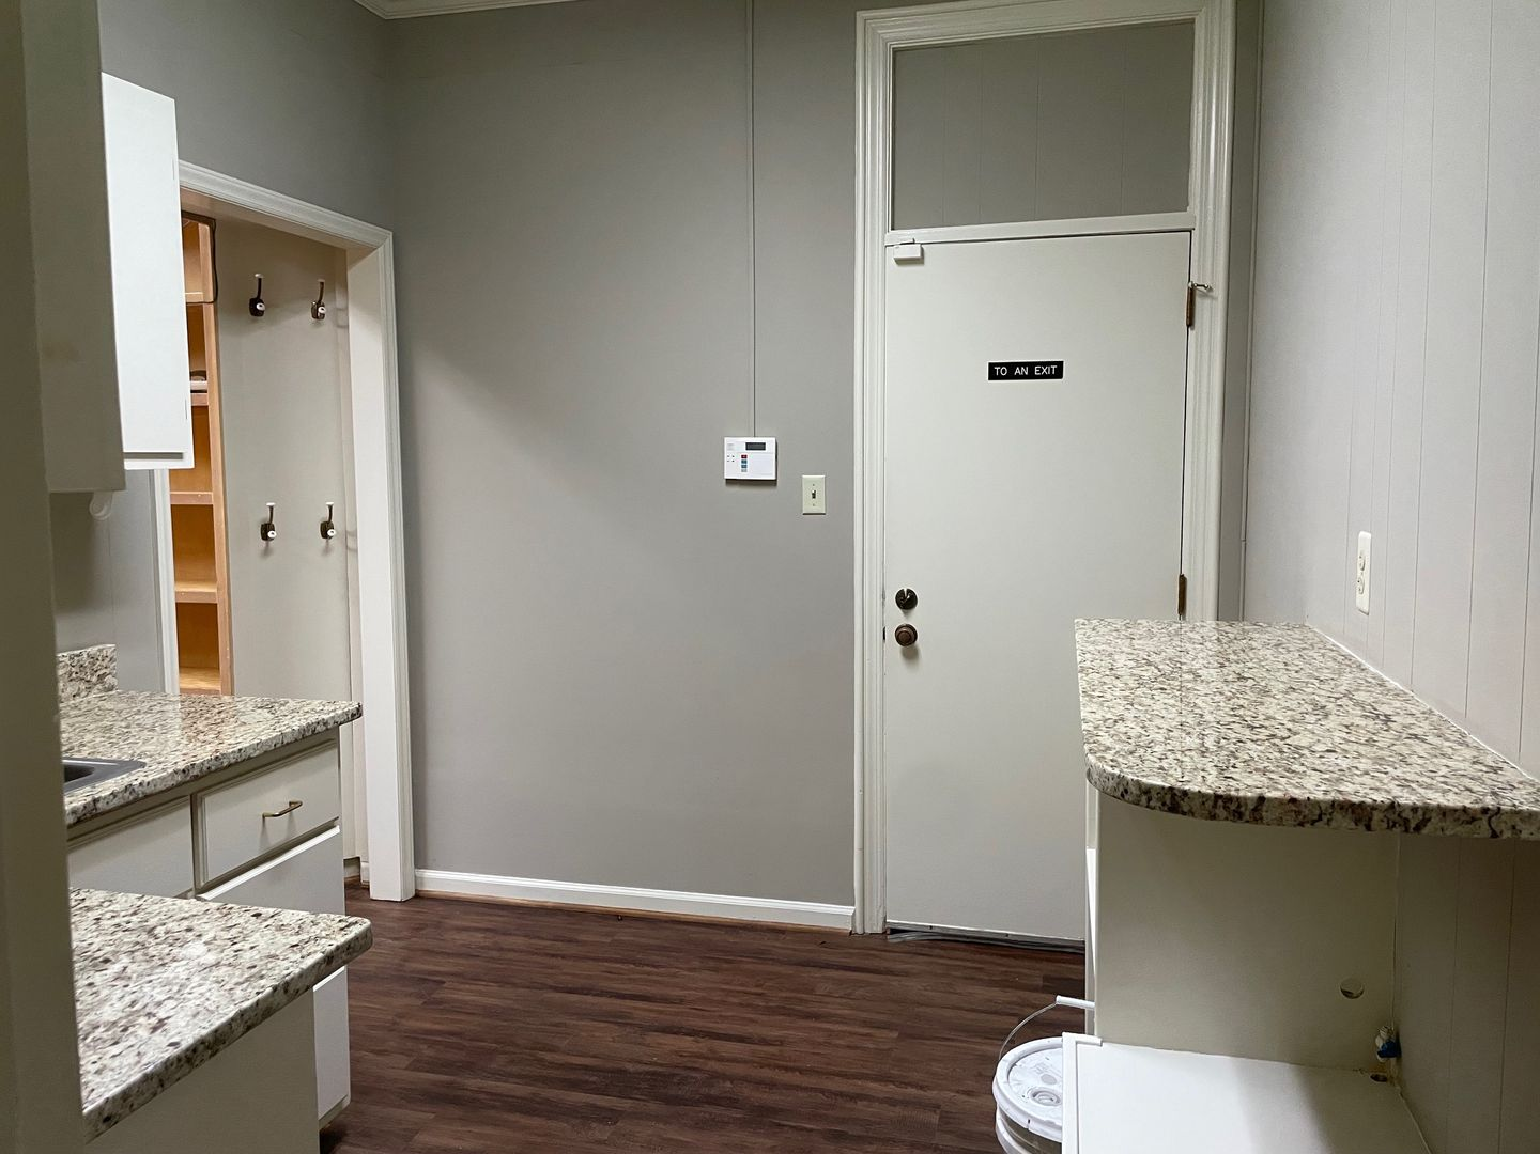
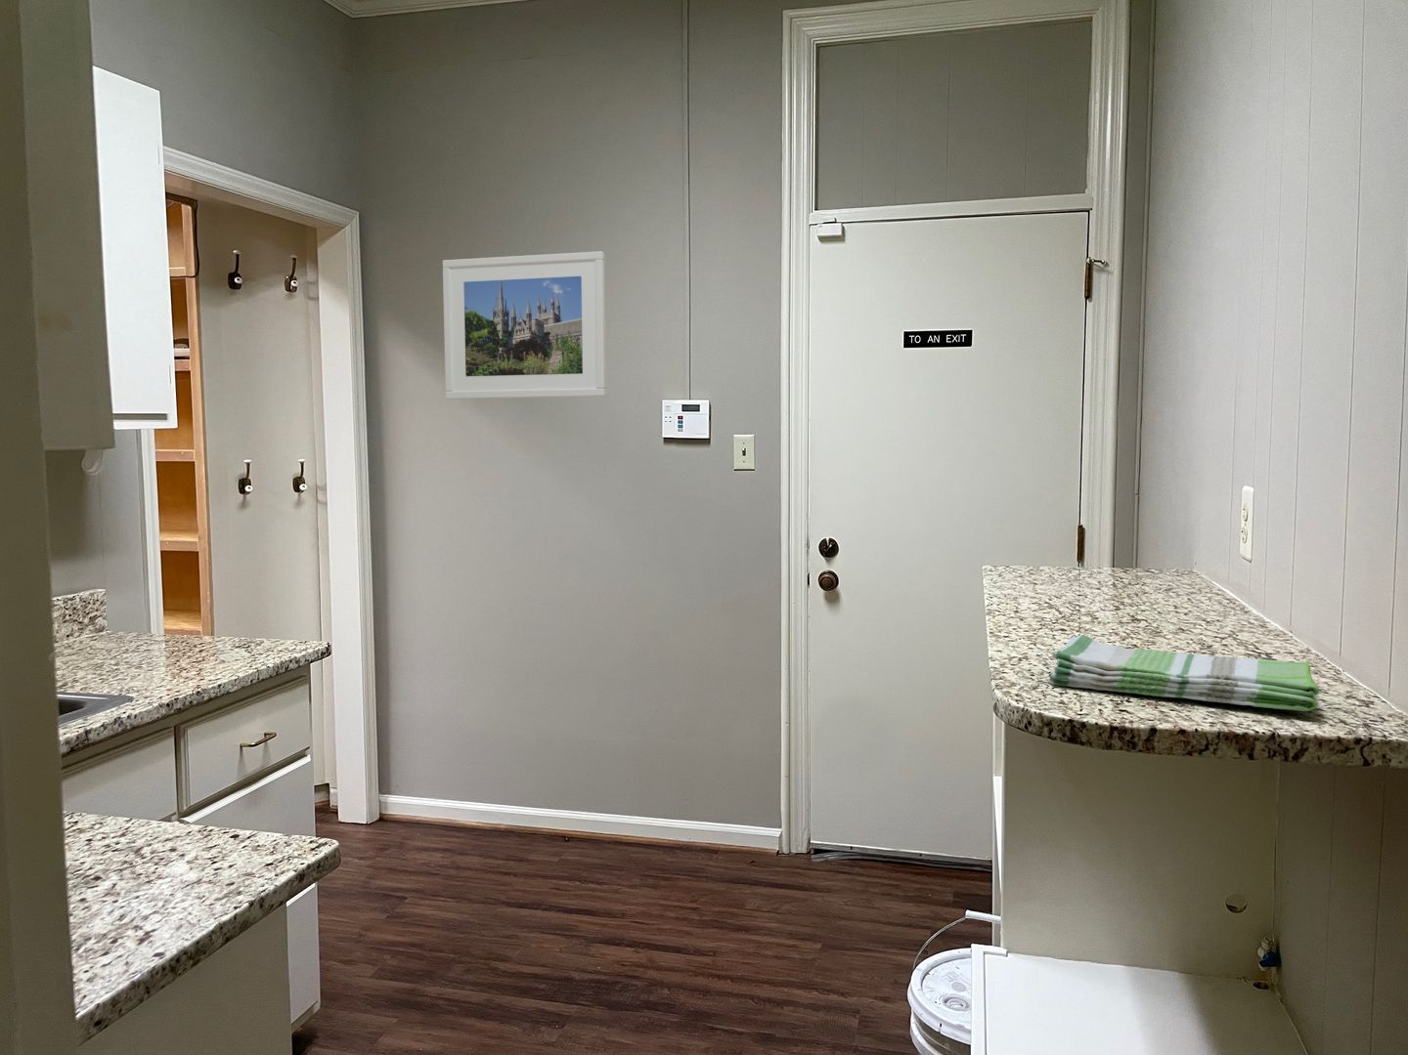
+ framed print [442,250,608,400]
+ dish towel [1048,634,1320,713]
